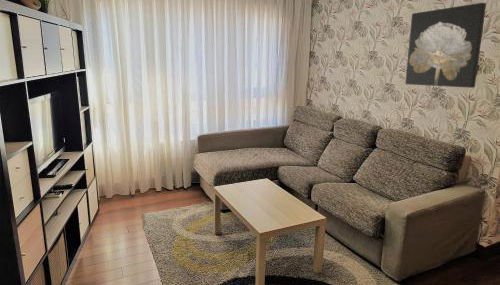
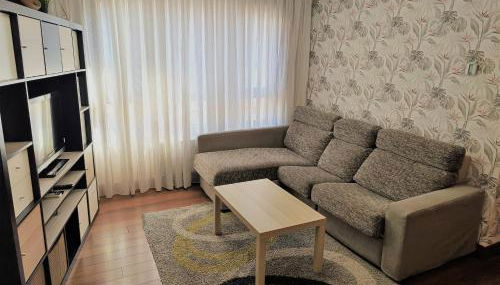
- wall art [404,2,487,89]
